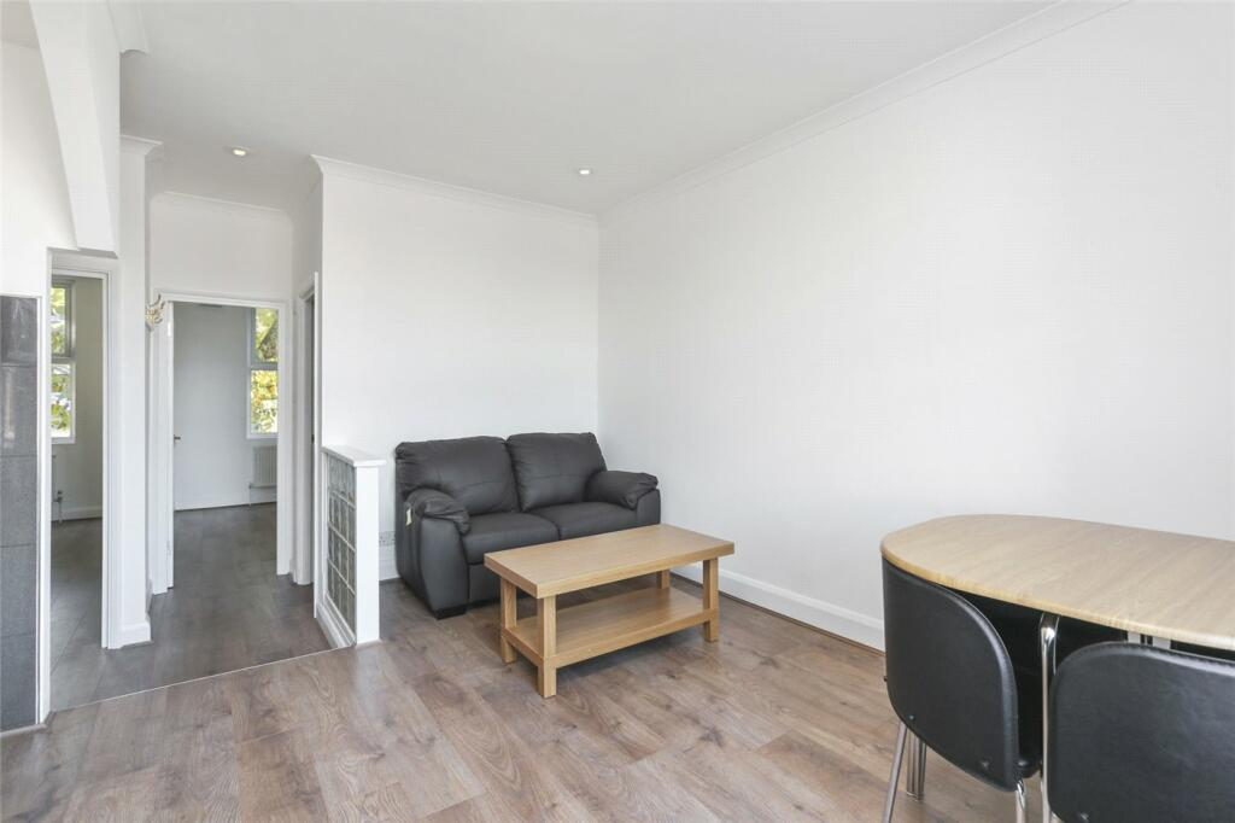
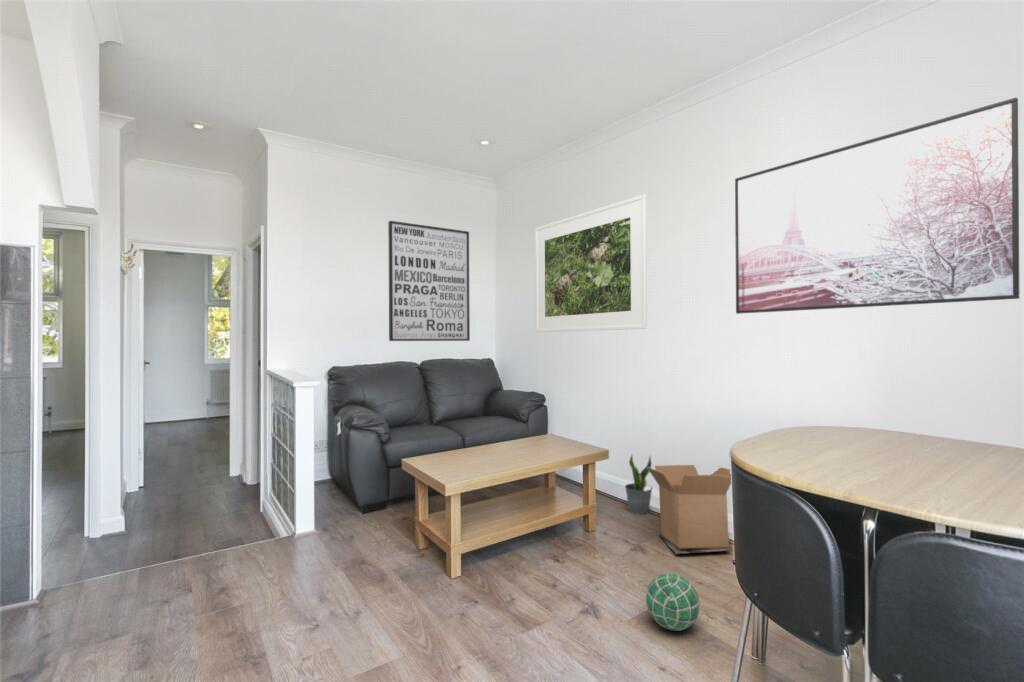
+ volleyball [645,572,701,632]
+ potted plant [624,453,653,516]
+ cardboard box [647,464,732,555]
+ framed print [734,96,1021,315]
+ wall art [387,220,471,342]
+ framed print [534,194,648,333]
